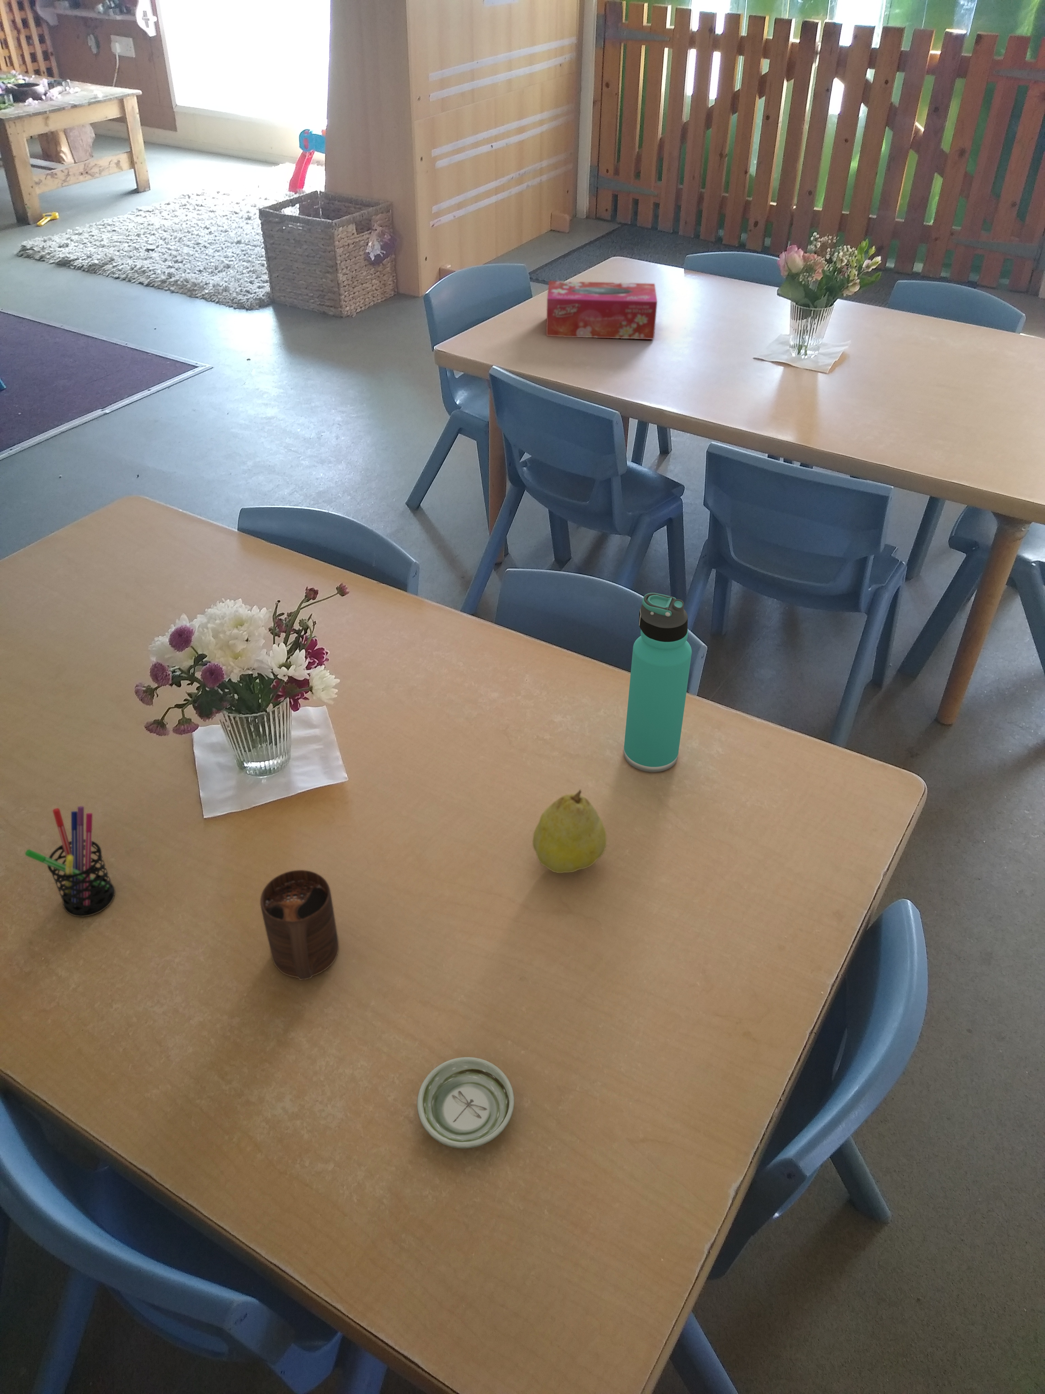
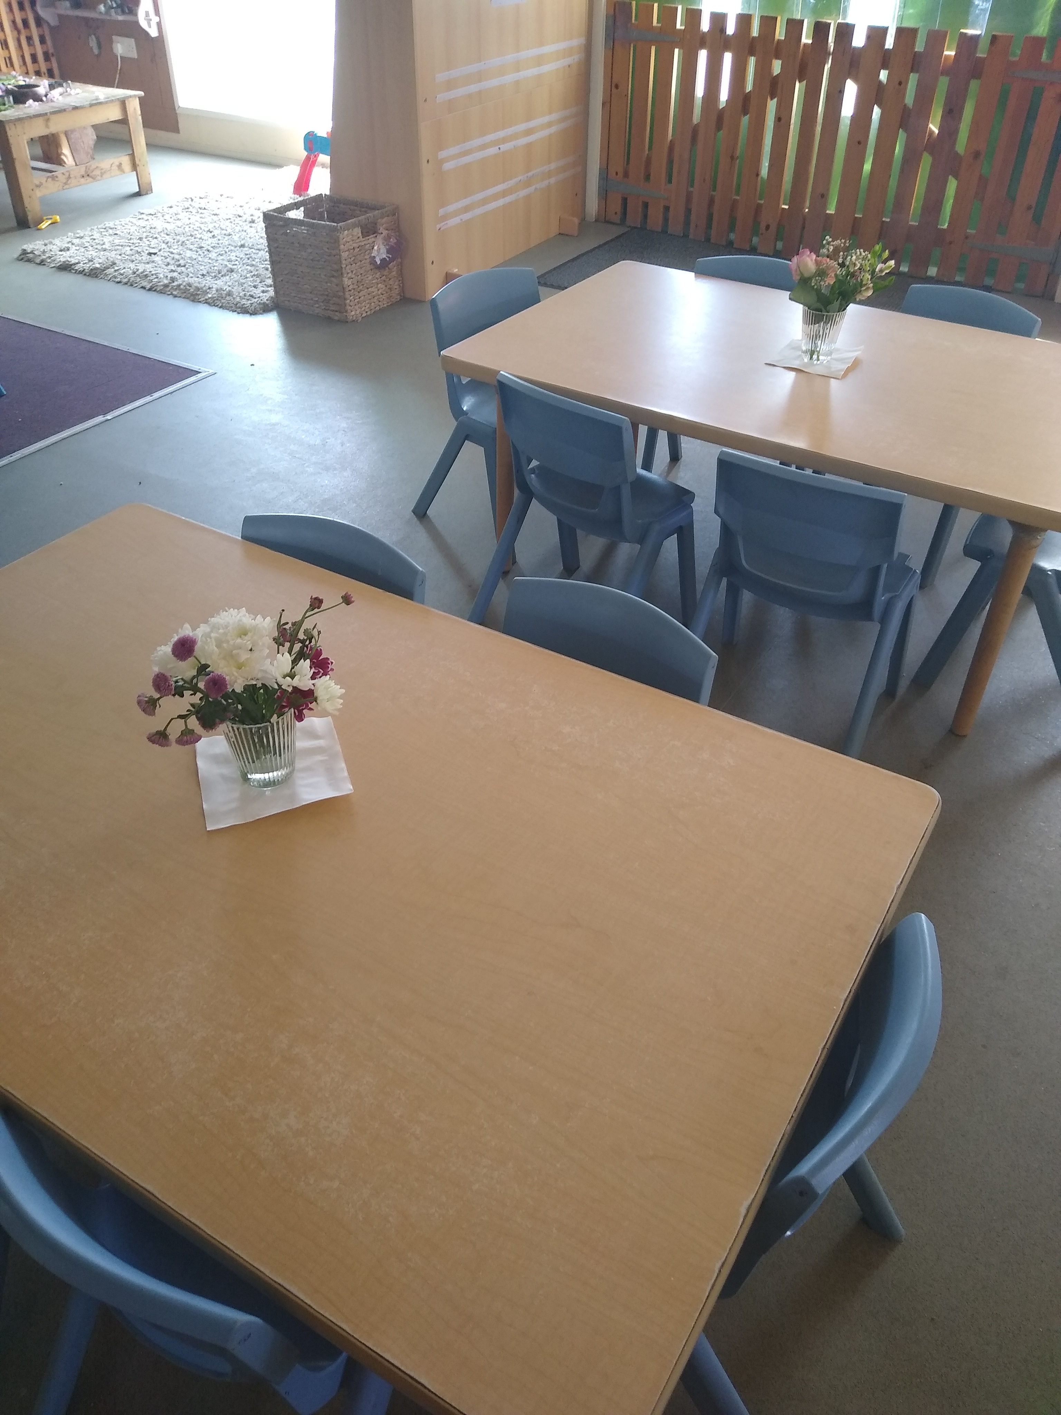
- saucer [417,1057,515,1149]
- pen holder [25,806,115,918]
- thermos bottle [623,593,693,773]
- tissue box [546,280,658,339]
- cup [260,869,339,980]
- fruit [532,789,607,874]
